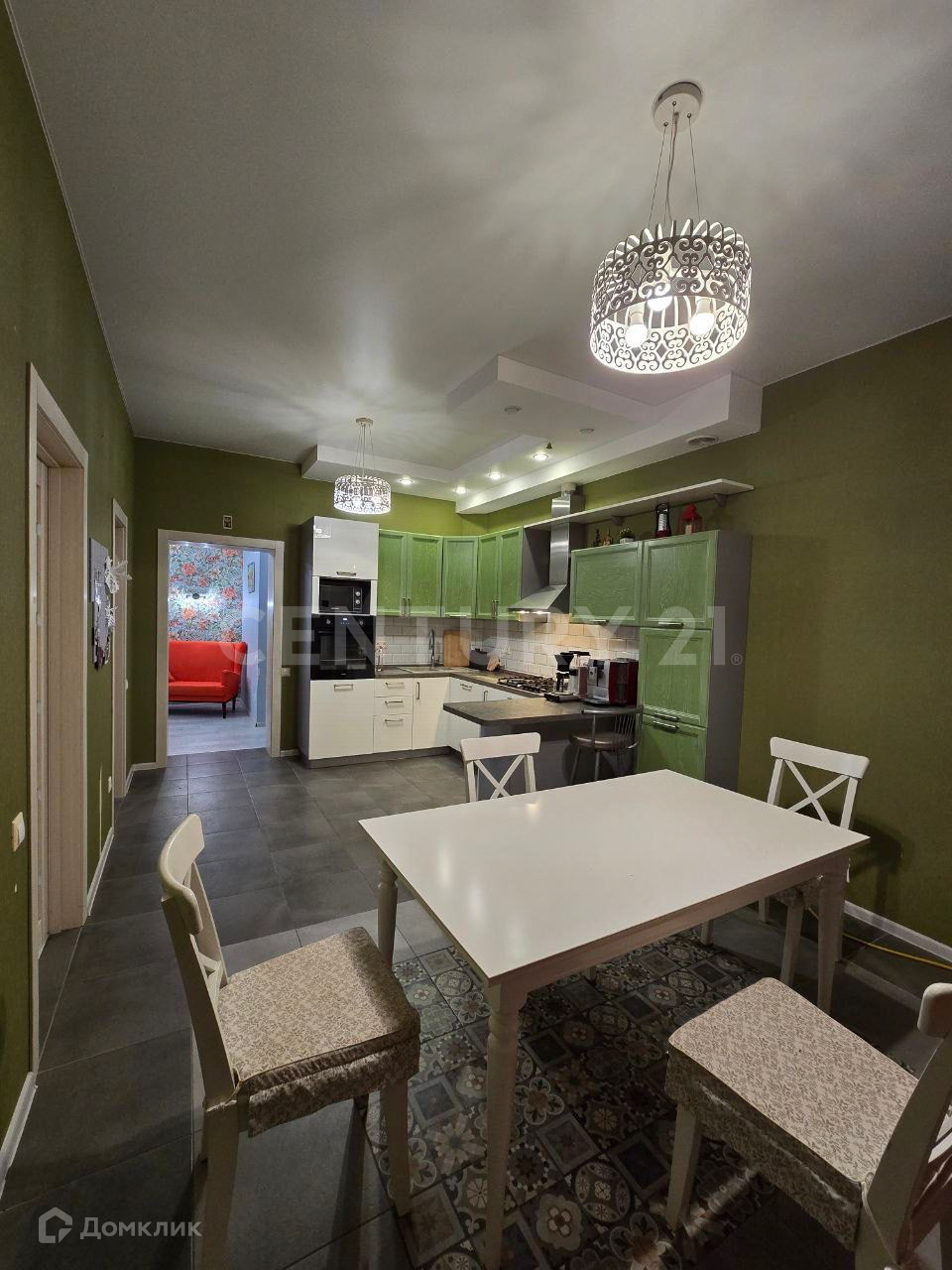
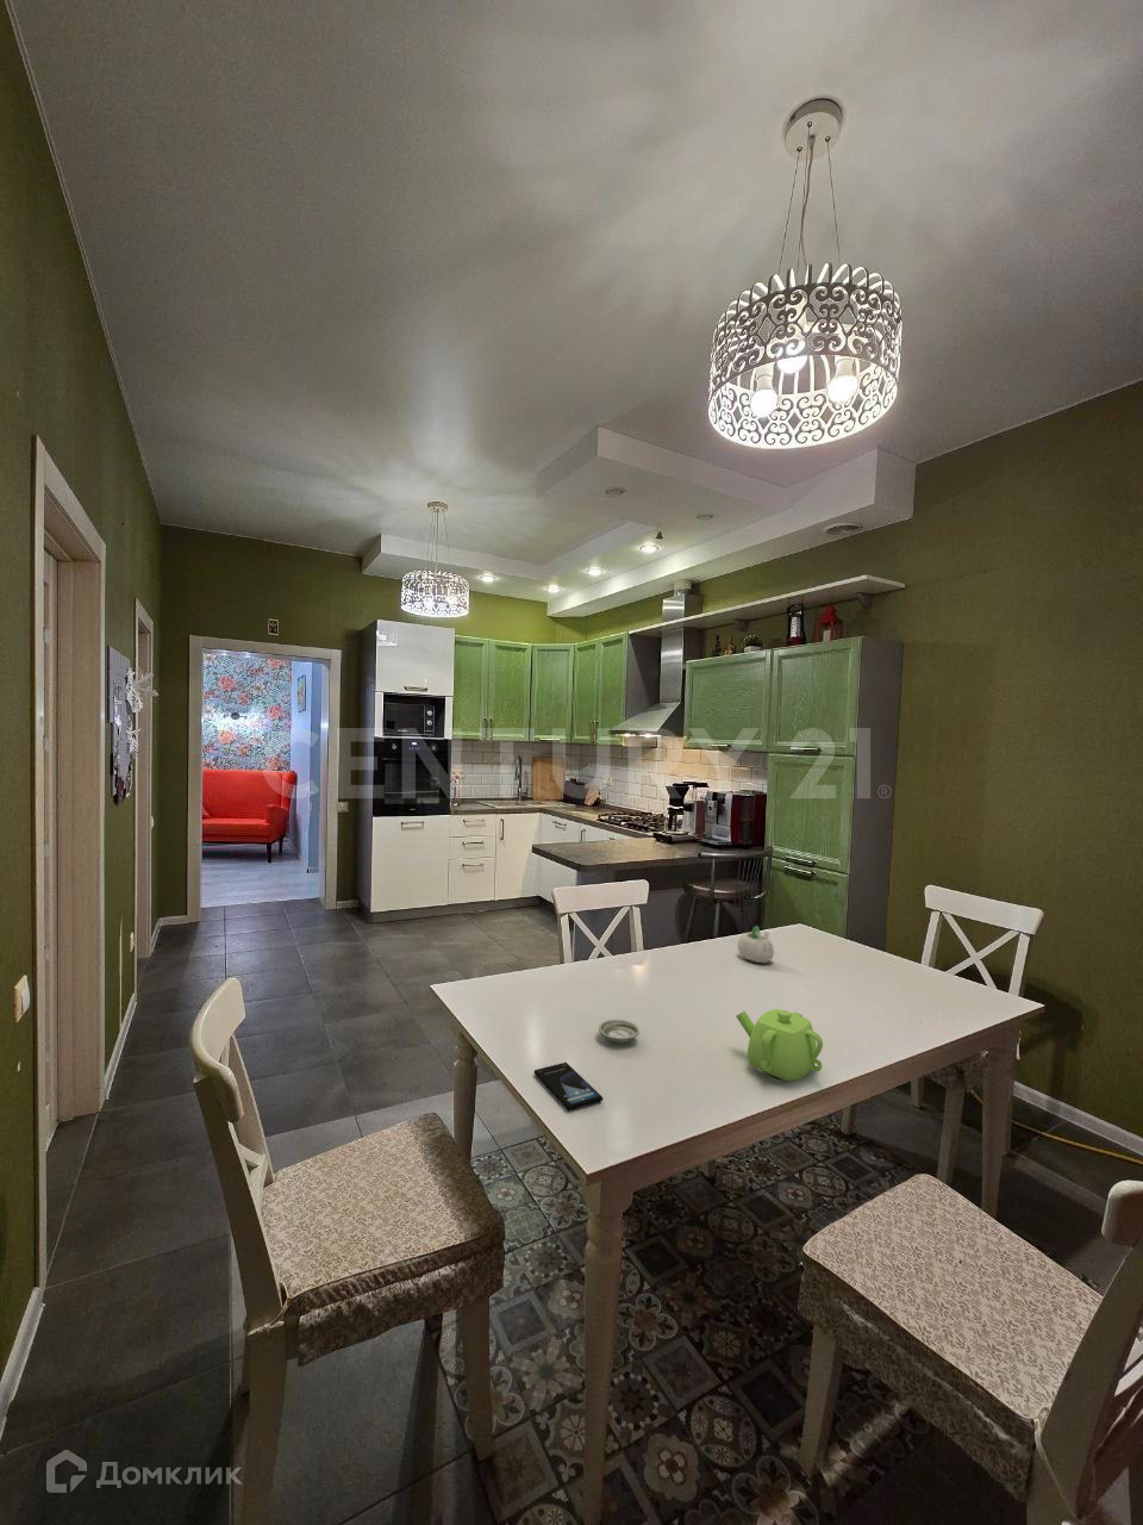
+ saucer [598,1018,641,1045]
+ succulent planter [737,925,776,964]
+ teapot [735,1007,824,1083]
+ smartphone [533,1061,604,1112]
